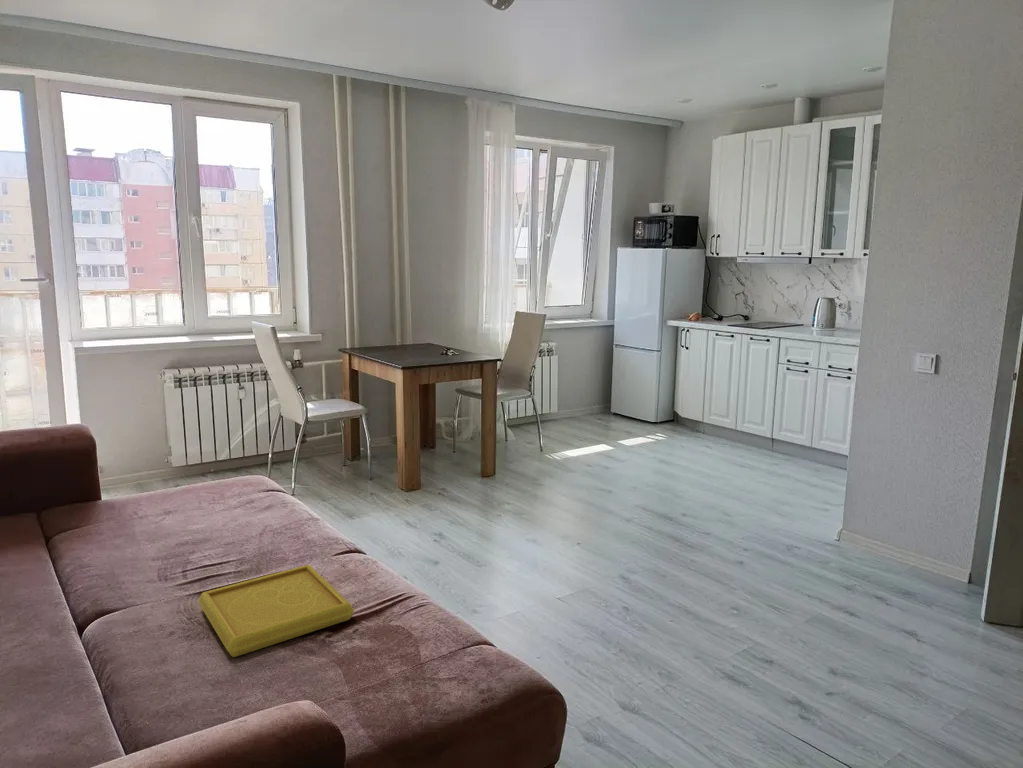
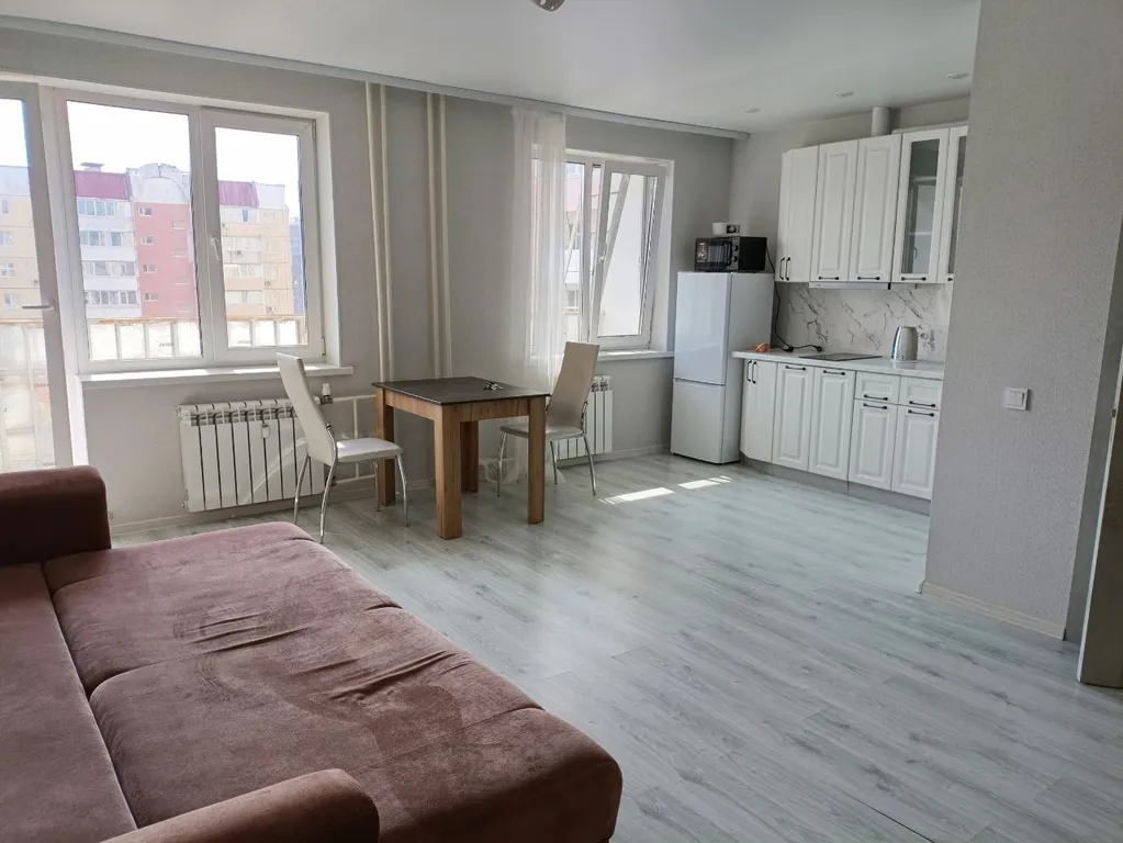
- serving tray [197,564,355,658]
